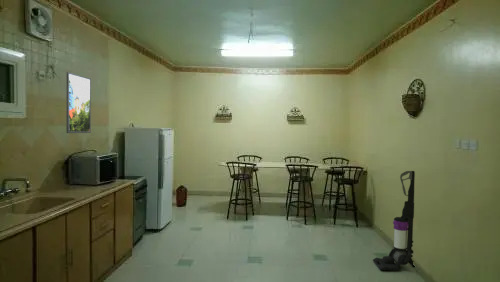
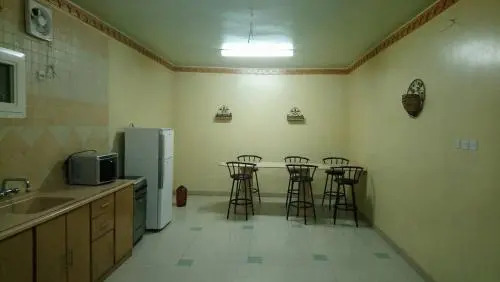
- vacuum cleaner [372,170,416,272]
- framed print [65,71,92,134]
